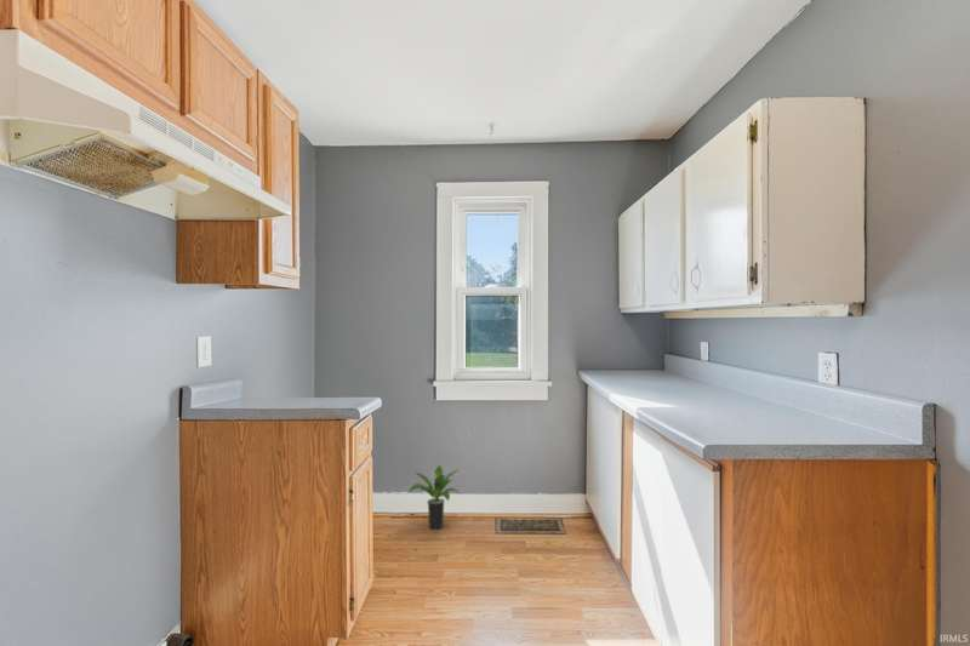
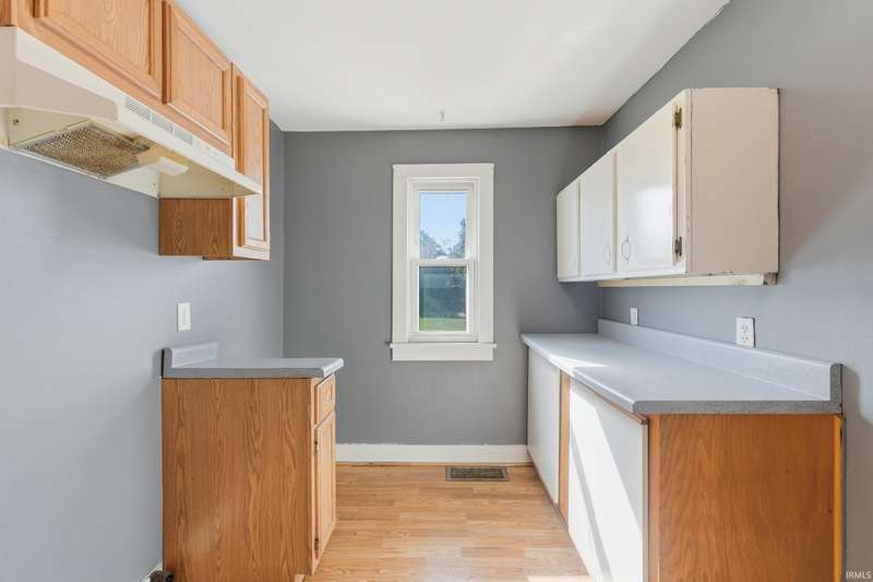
- potted plant [407,464,462,530]
